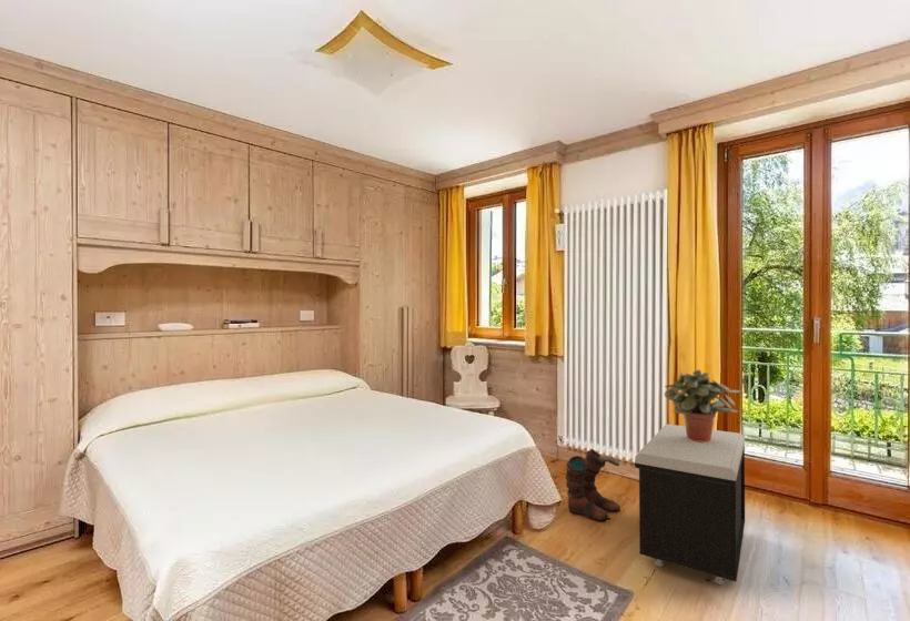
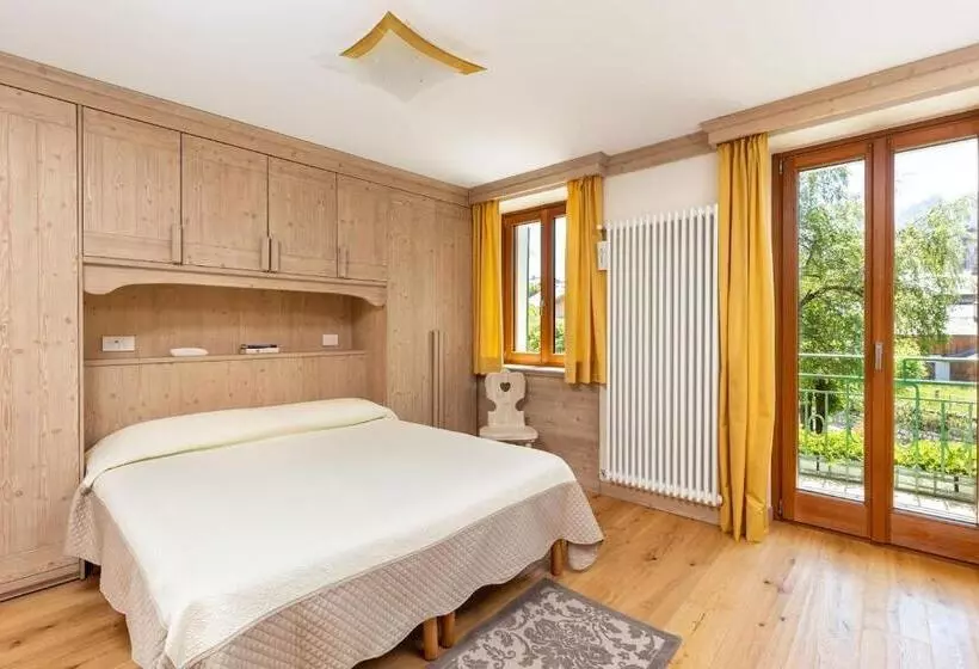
- boots [565,448,621,522]
- potted plant [664,369,741,442]
- storage bench [634,424,746,586]
